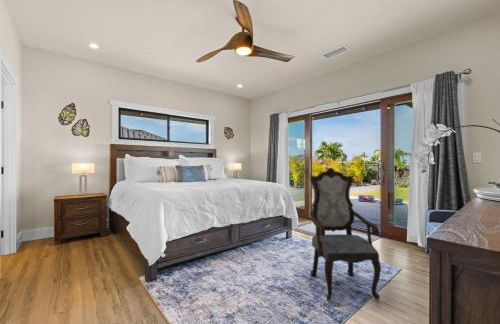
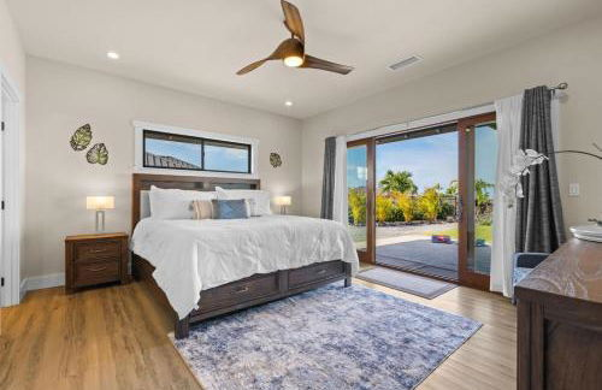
- armchair [309,167,382,302]
